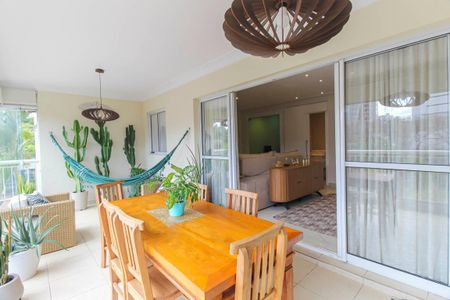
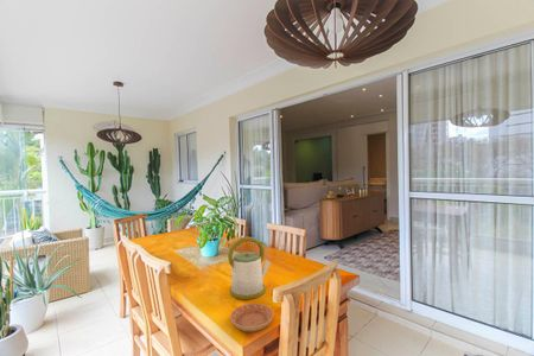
+ saucer [229,303,274,333]
+ kettle [227,236,272,300]
